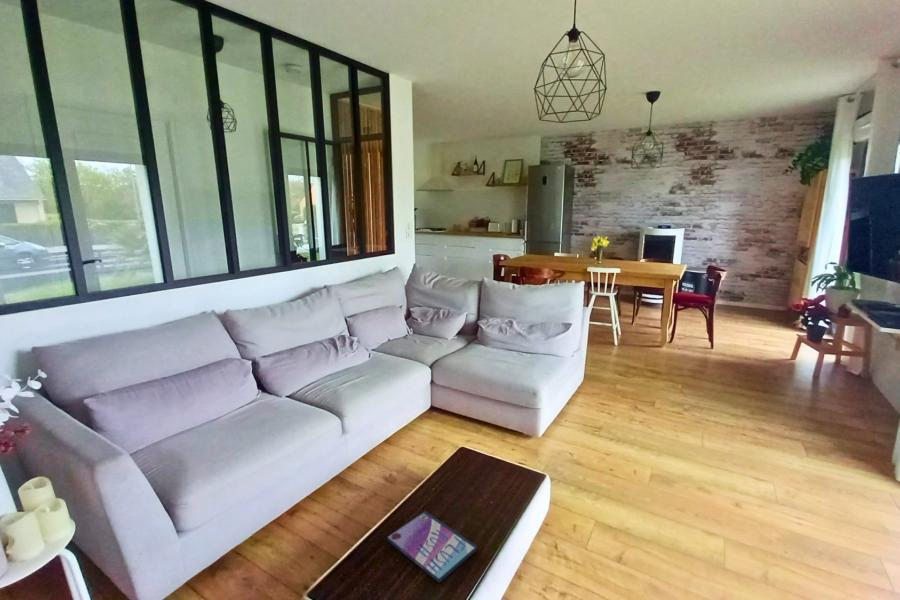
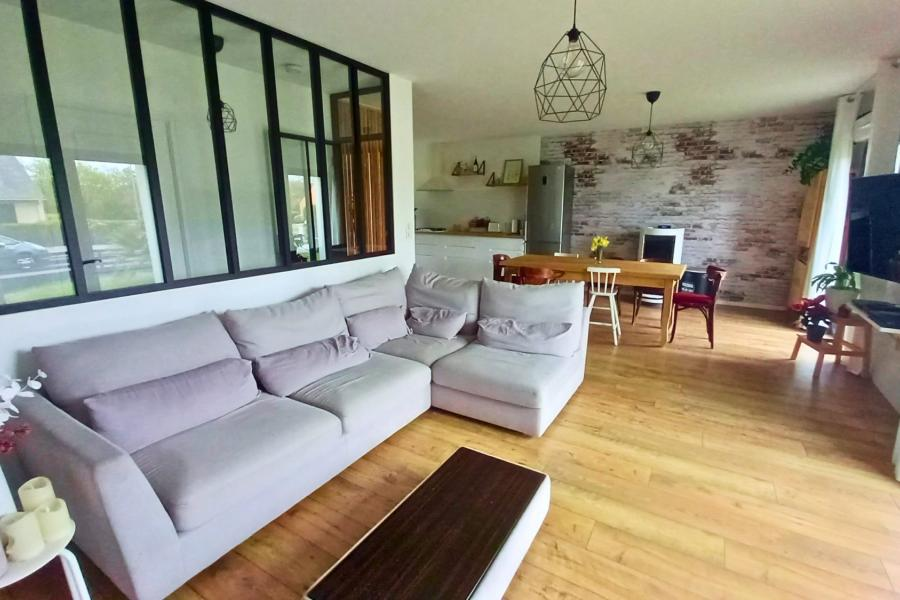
- video game case [386,510,478,584]
